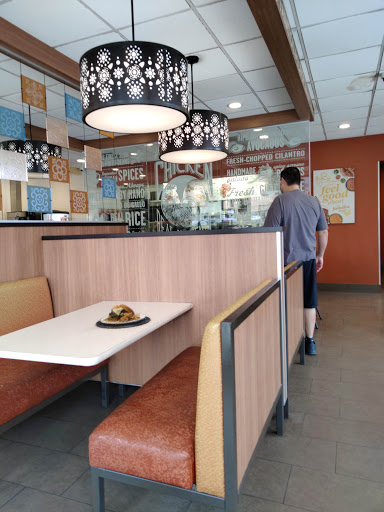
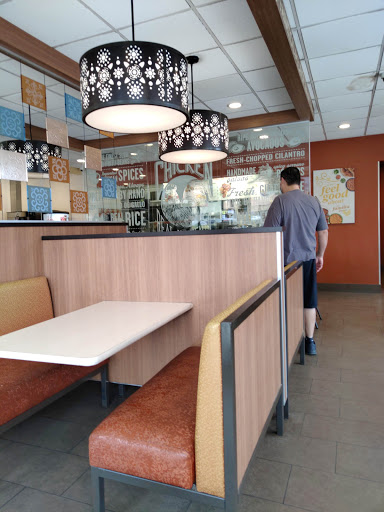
- plate [95,303,151,329]
